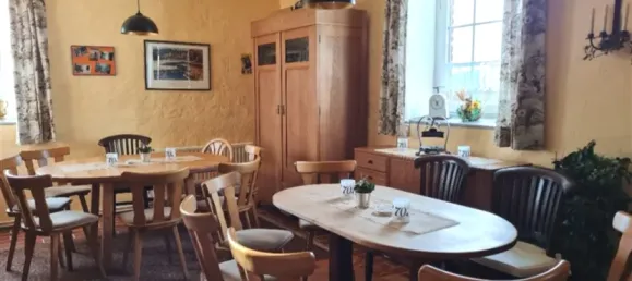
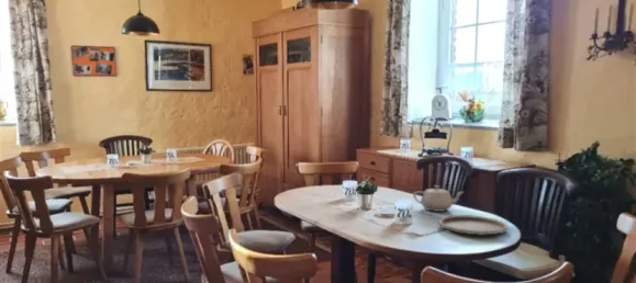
+ plate [438,214,510,237]
+ teapot [412,184,465,213]
